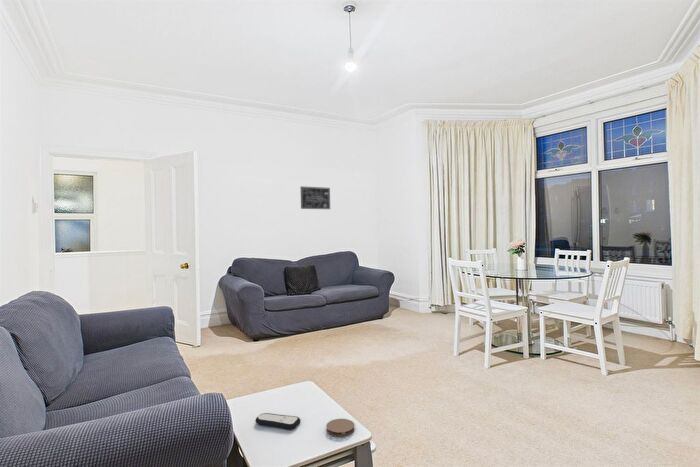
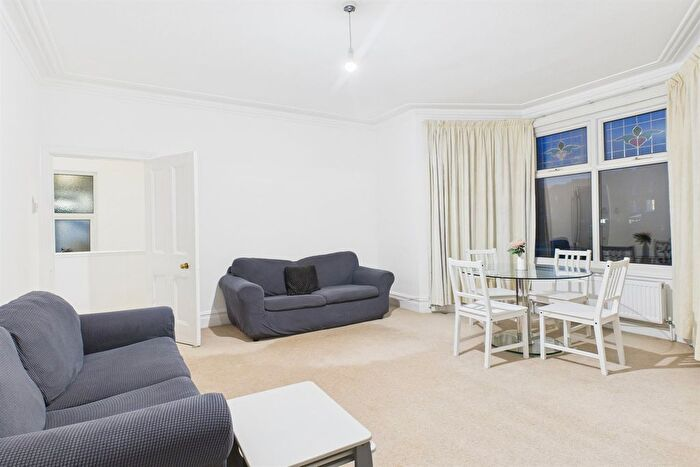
- remote control [254,412,301,431]
- coaster [325,418,355,437]
- wall art [300,185,331,210]
